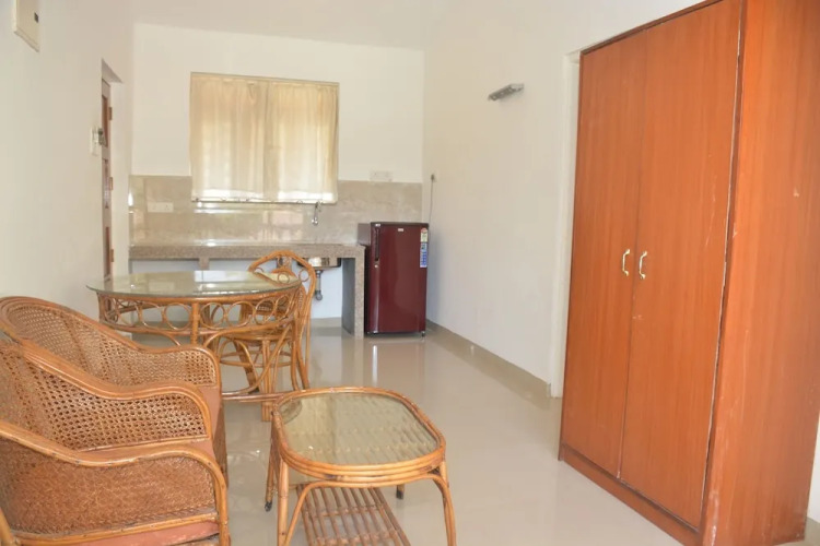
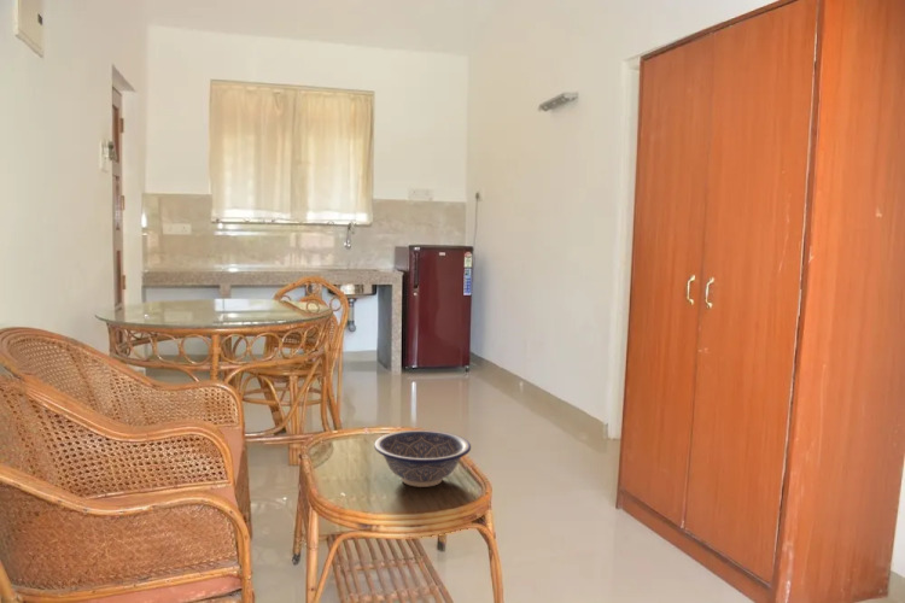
+ decorative bowl [373,429,472,488]
